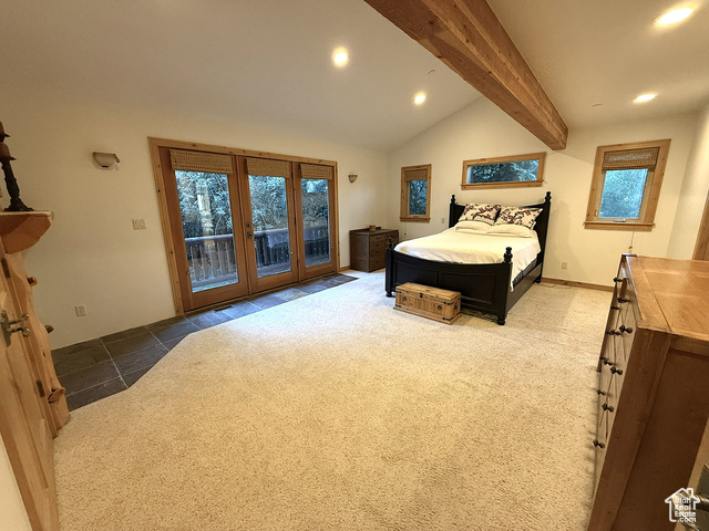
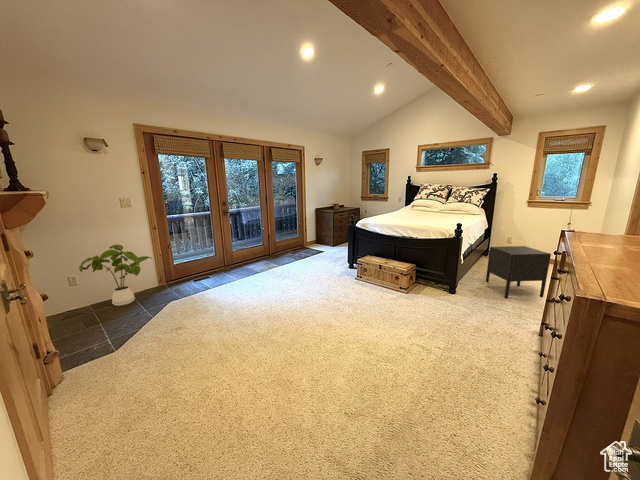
+ nightstand [484,245,552,299]
+ house plant [78,244,152,307]
